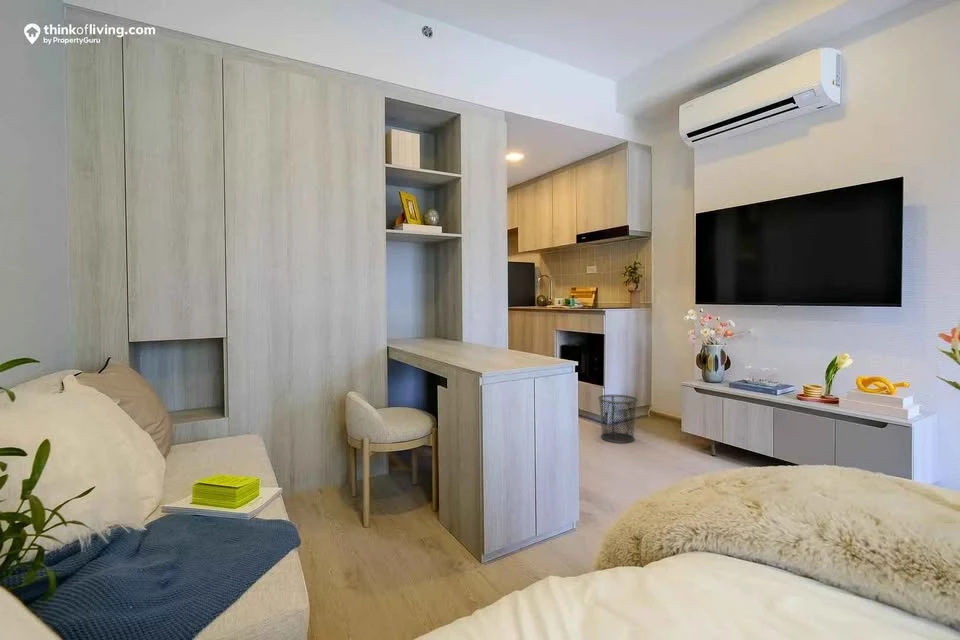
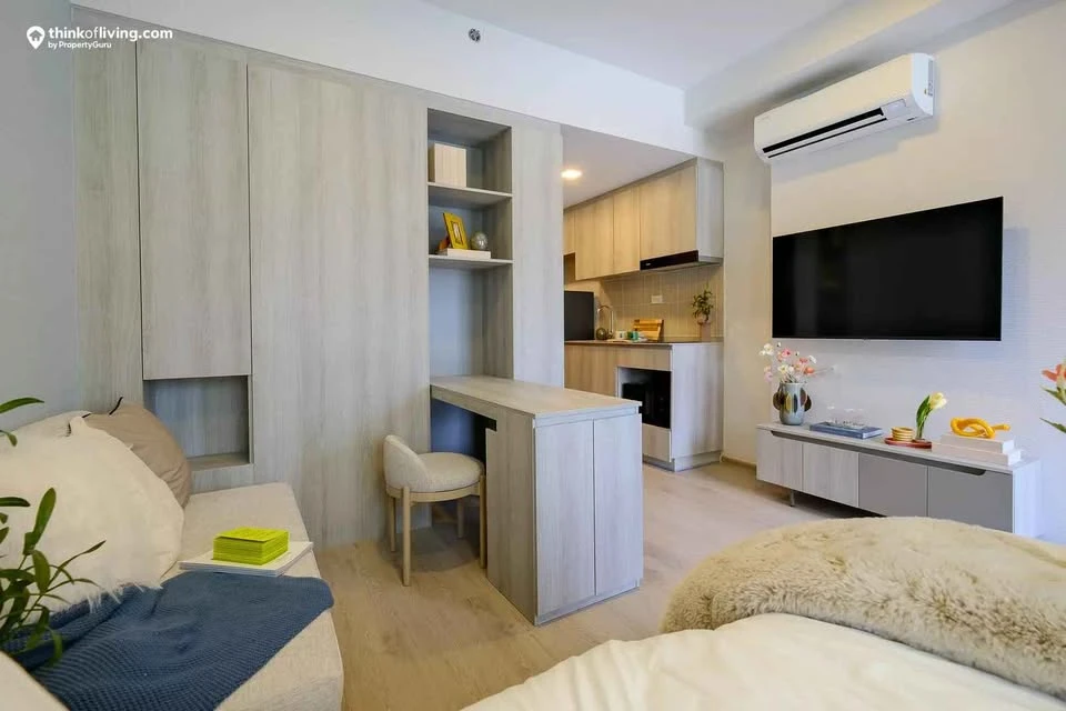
- waste bin [597,394,639,444]
